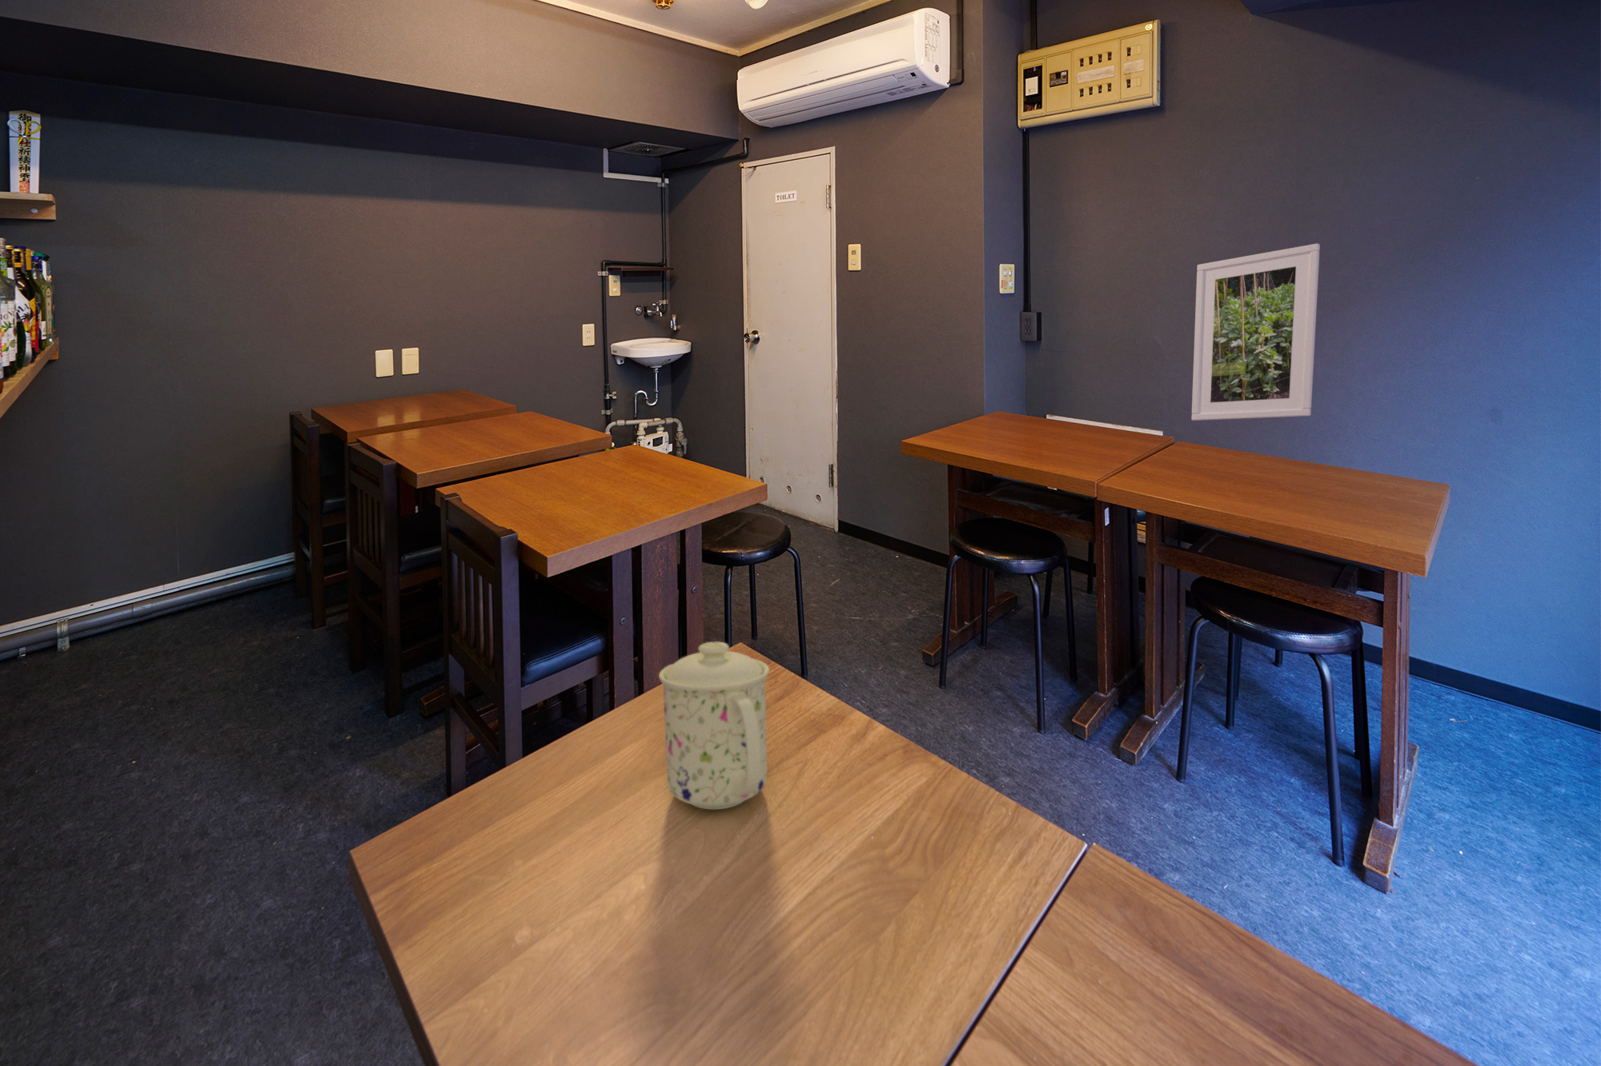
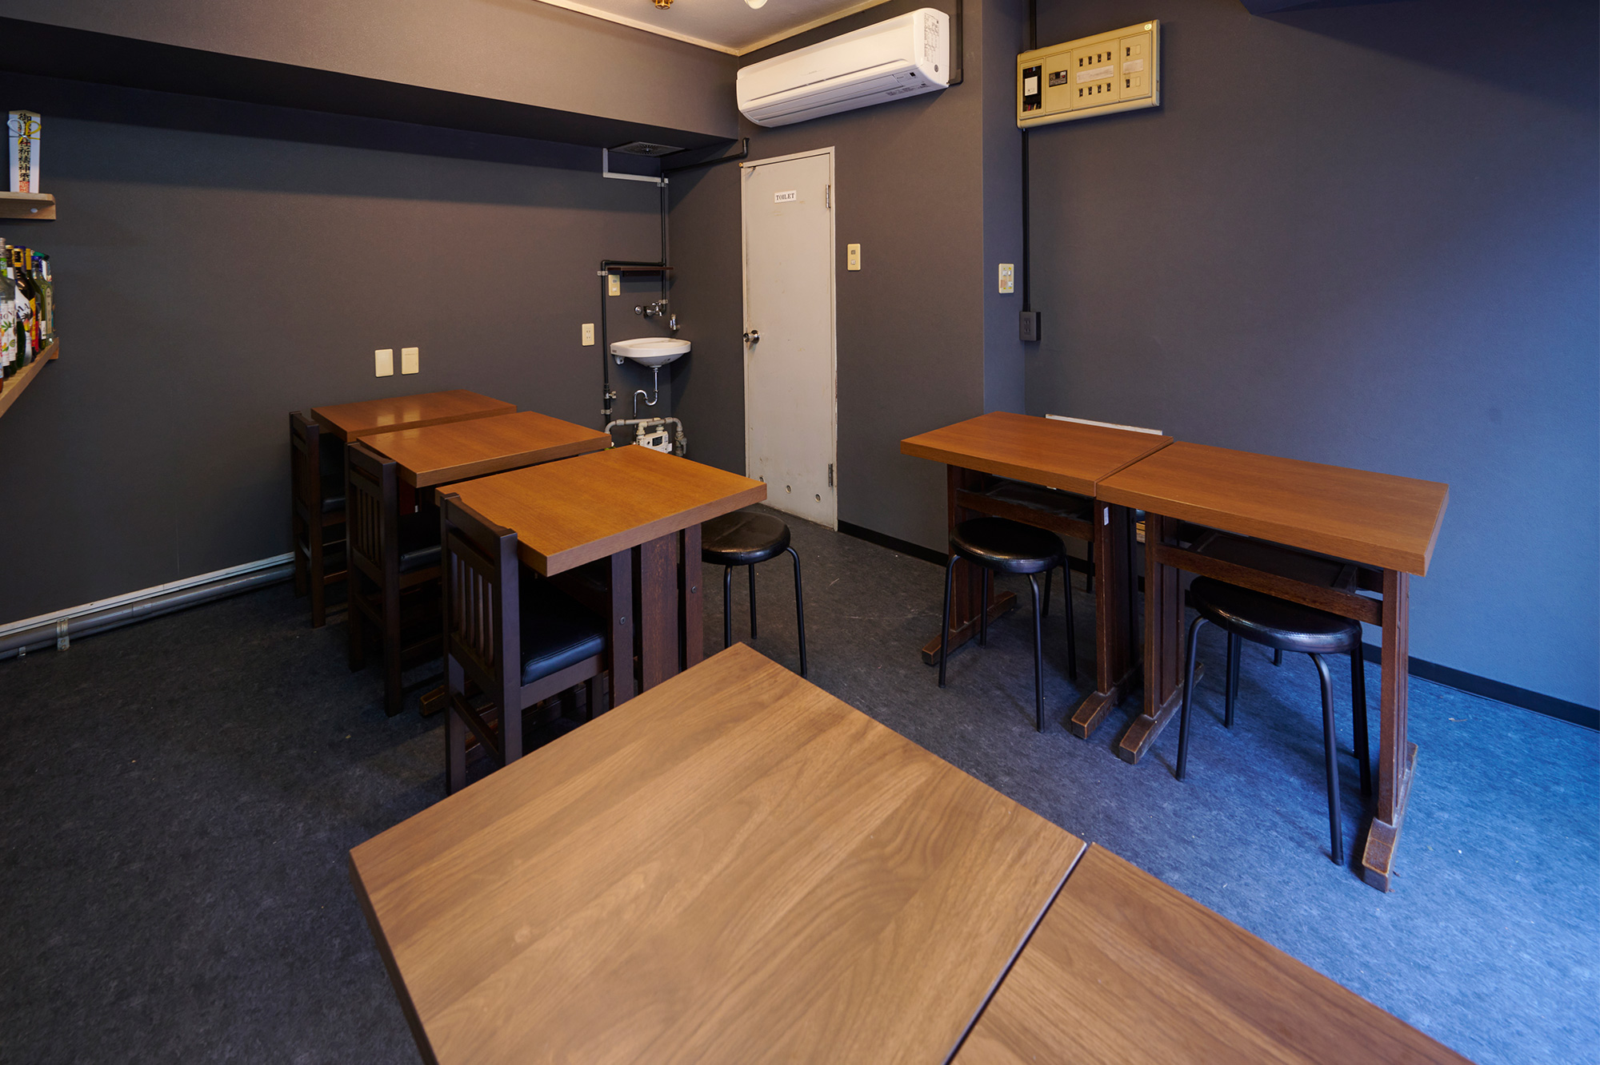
- mug [658,641,770,810]
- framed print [1190,243,1321,421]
